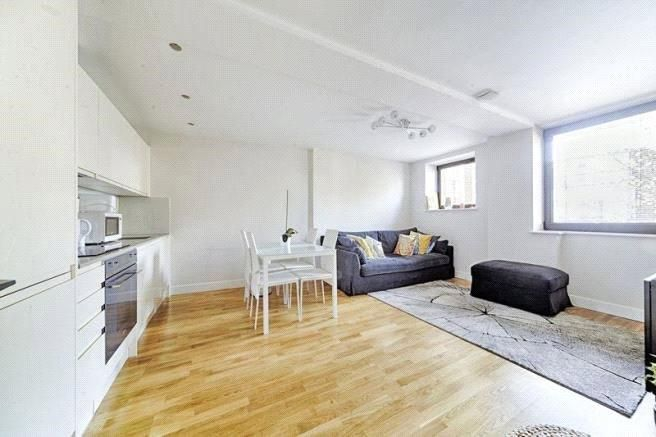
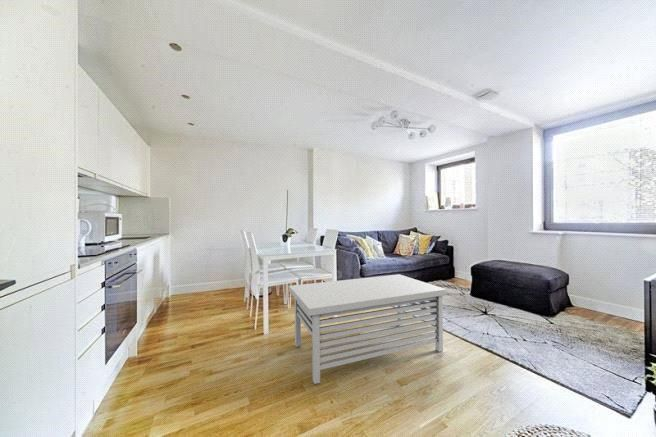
+ coffee table [288,274,448,385]
